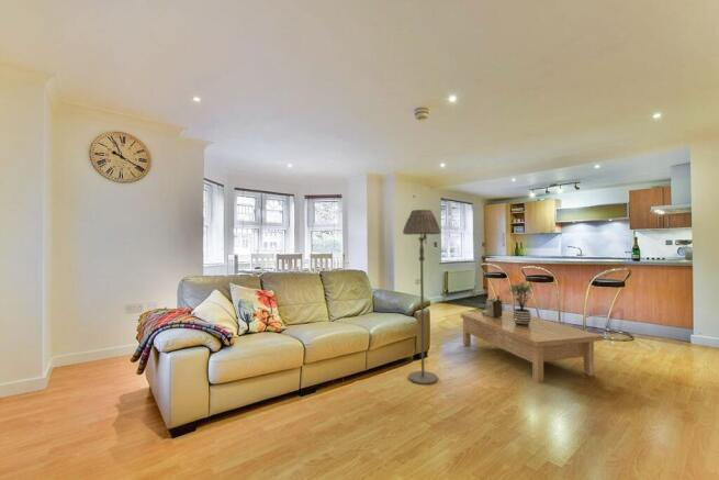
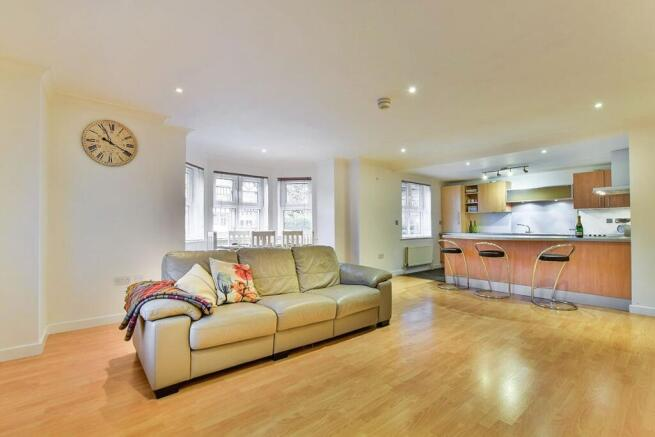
- potted plant [504,280,538,326]
- floor lamp [402,209,442,386]
- decorative box [481,294,504,317]
- coffee table [460,310,604,383]
